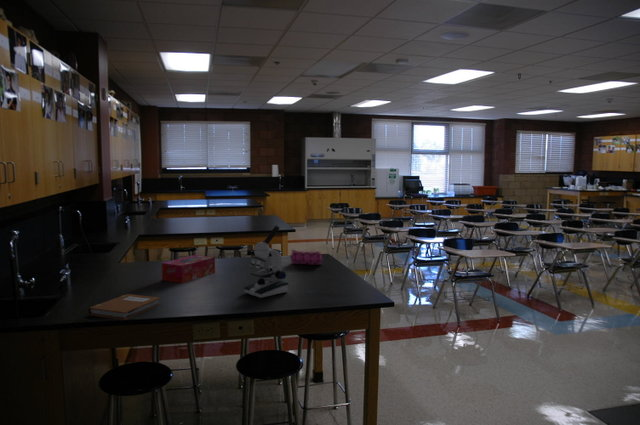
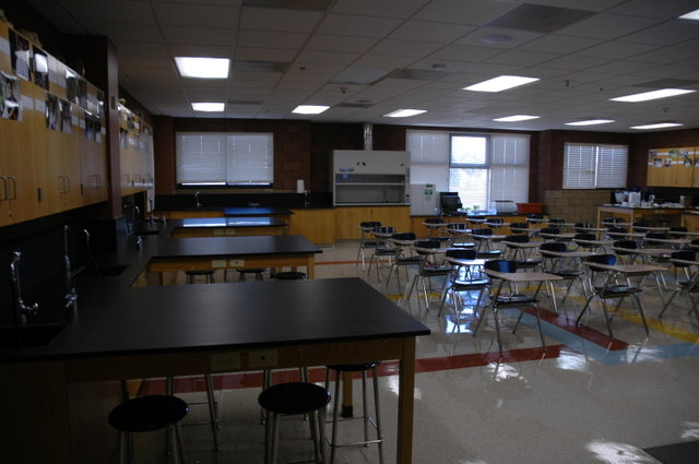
- pencil case [289,248,323,266]
- tissue box [161,254,216,284]
- notebook [87,293,161,321]
- microscope [244,225,289,299]
